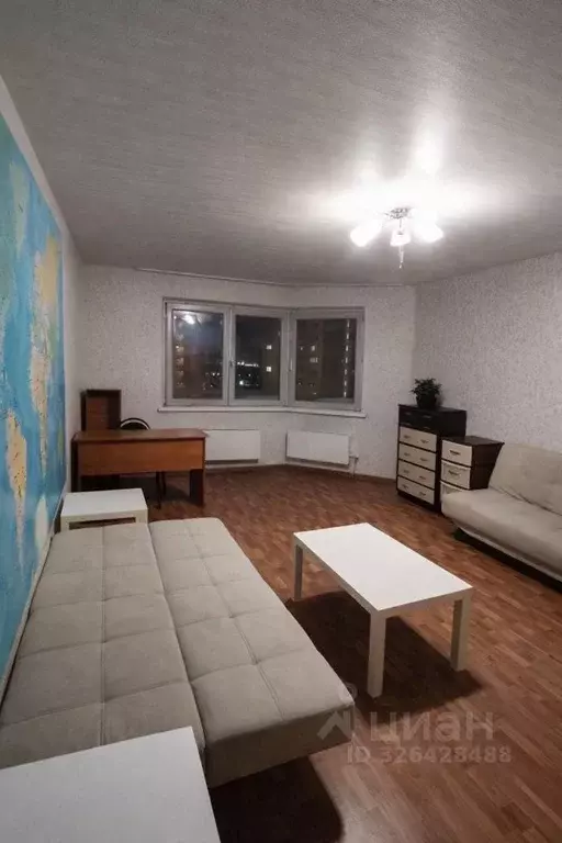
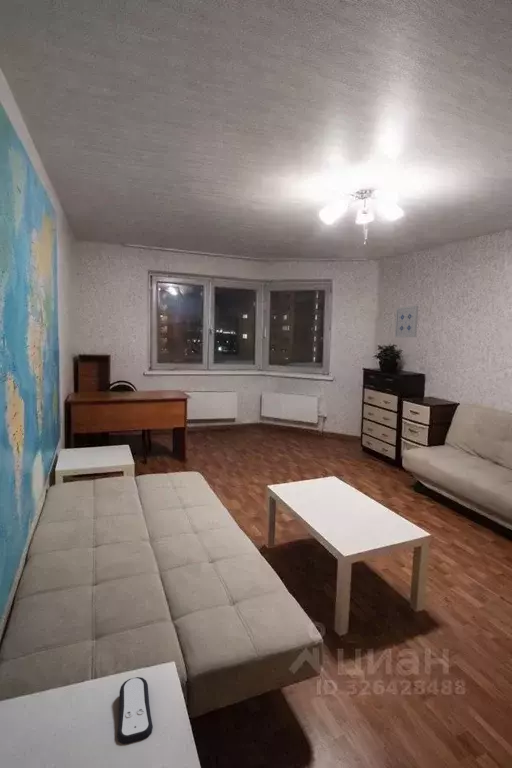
+ remote control [116,676,154,745]
+ wall art [394,305,419,339]
